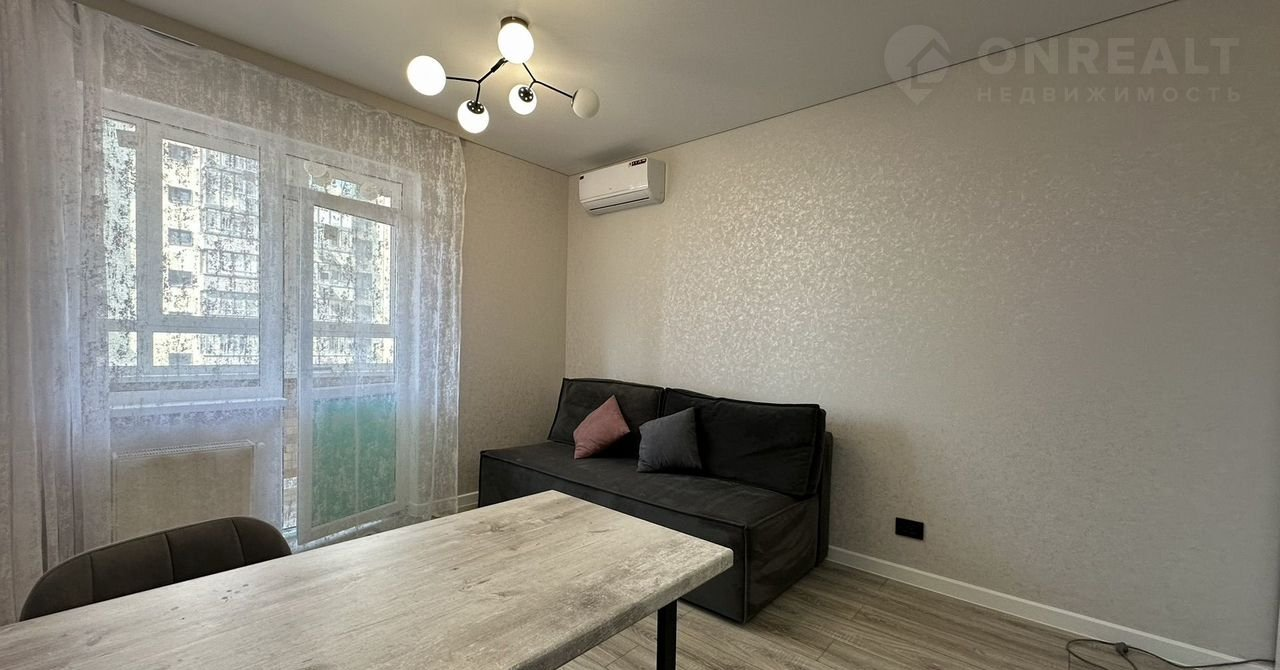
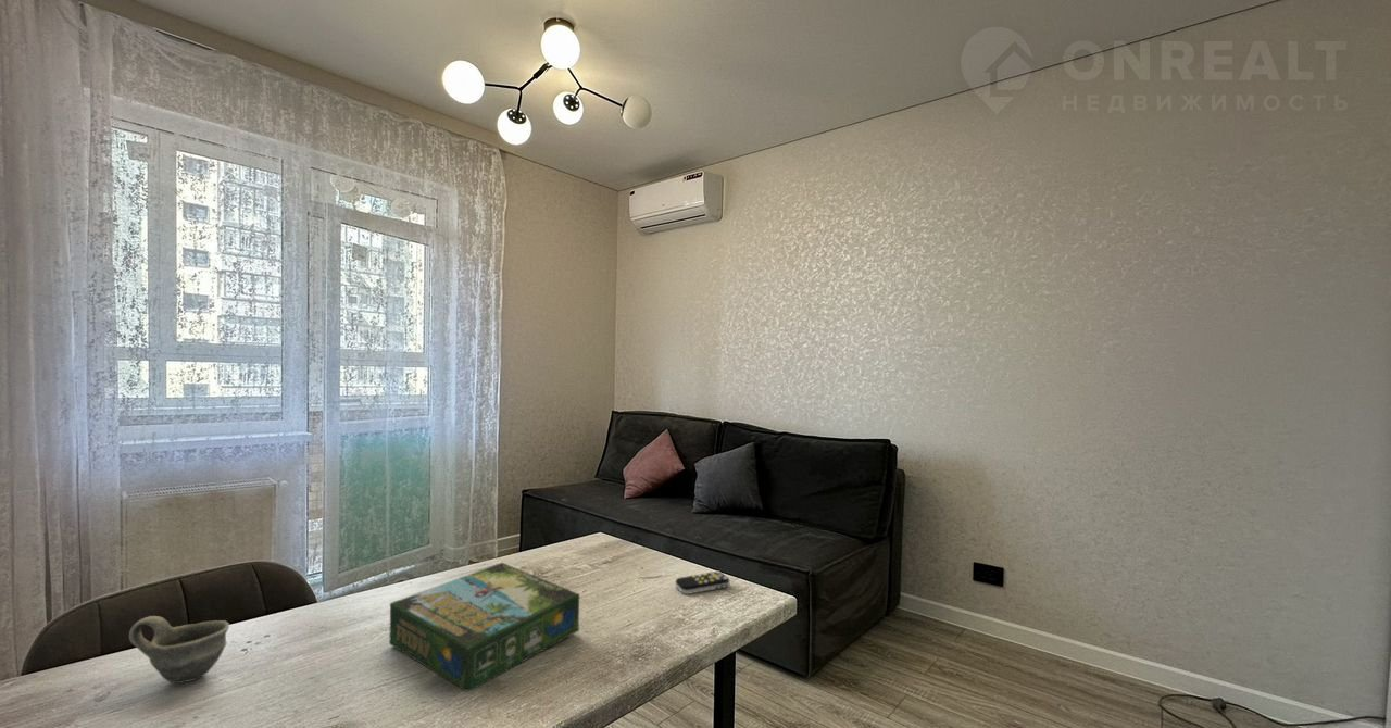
+ cup [128,615,230,685]
+ board game [388,562,580,692]
+ remote control [675,570,730,595]
